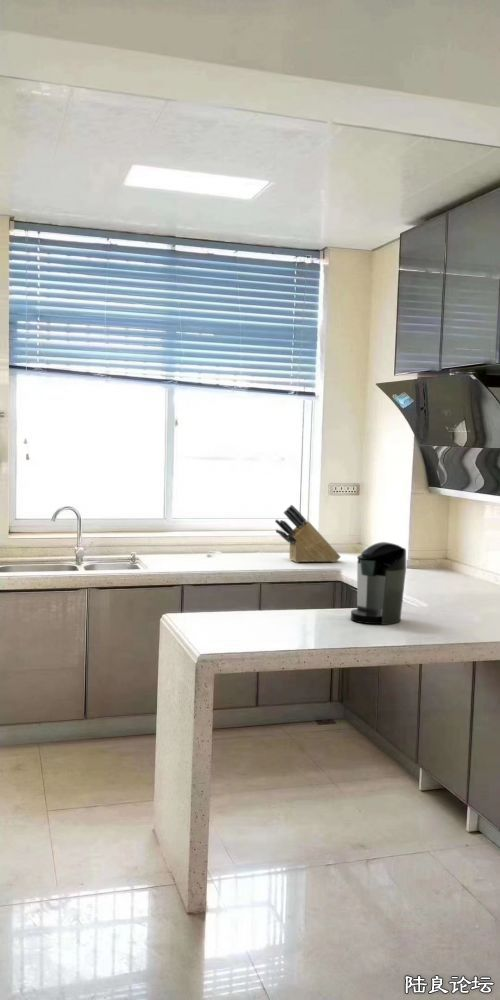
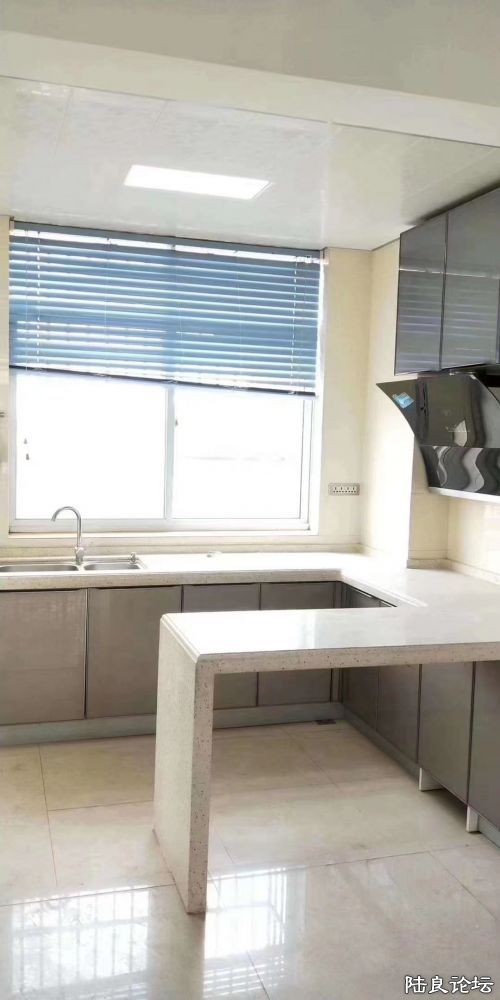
- coffee maker [350,541,407,626]
- knife block [274,504,341,563]
